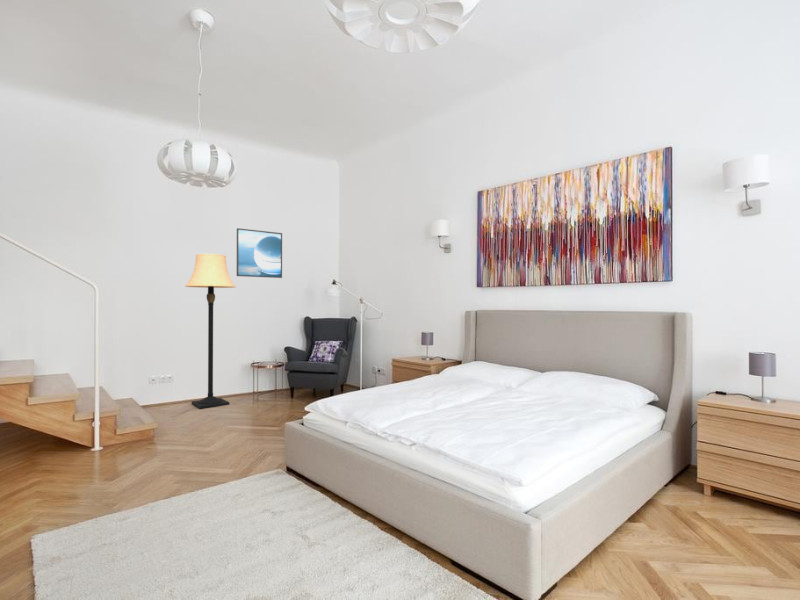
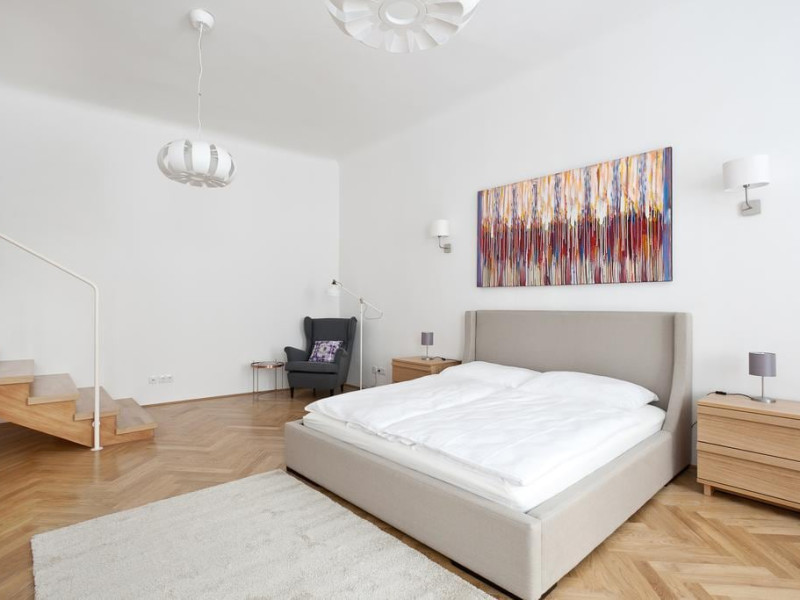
- lamp [184,253,237,410]
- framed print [236,227,283,279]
